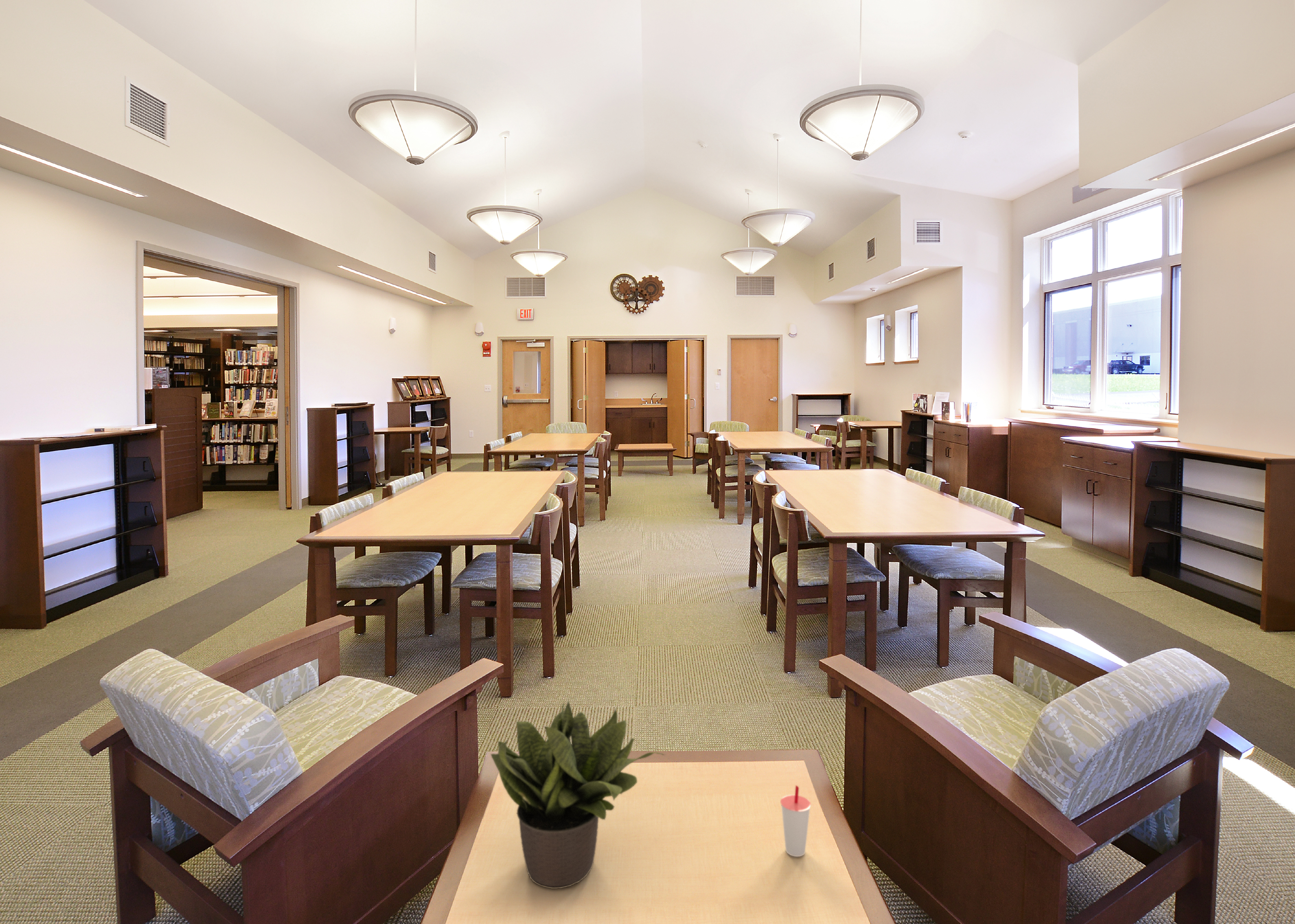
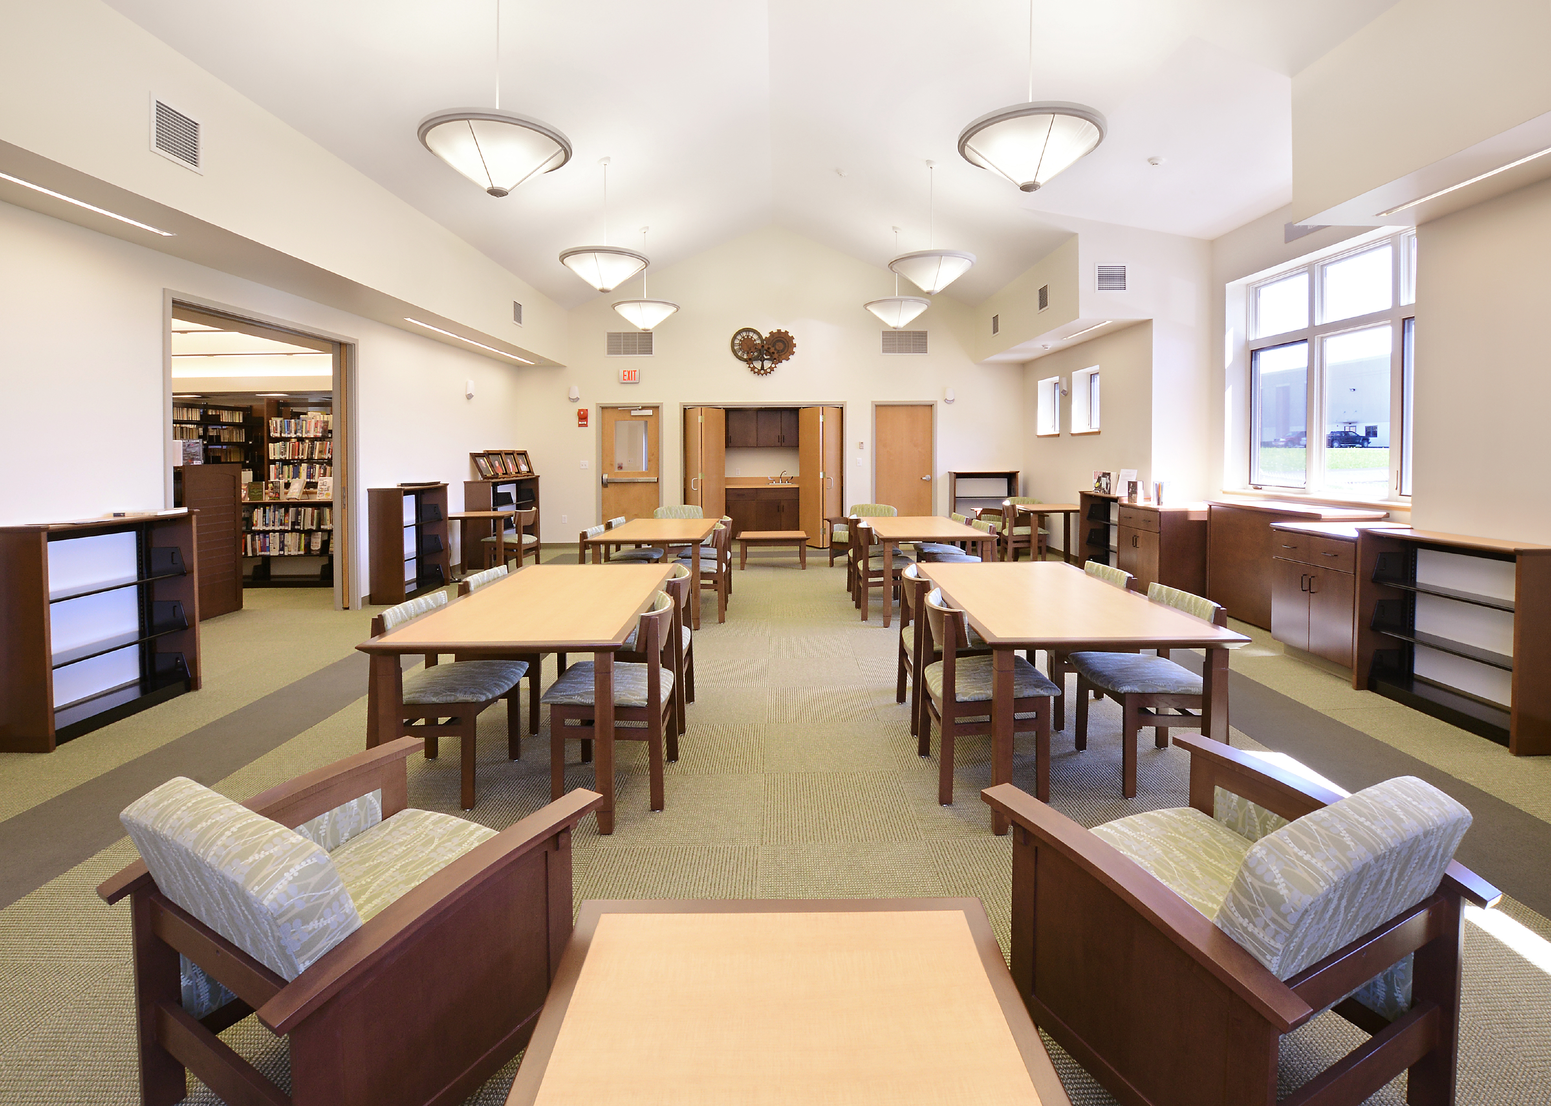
- potted plant [490,700,666,889]
- cup [780,785,811,857]
